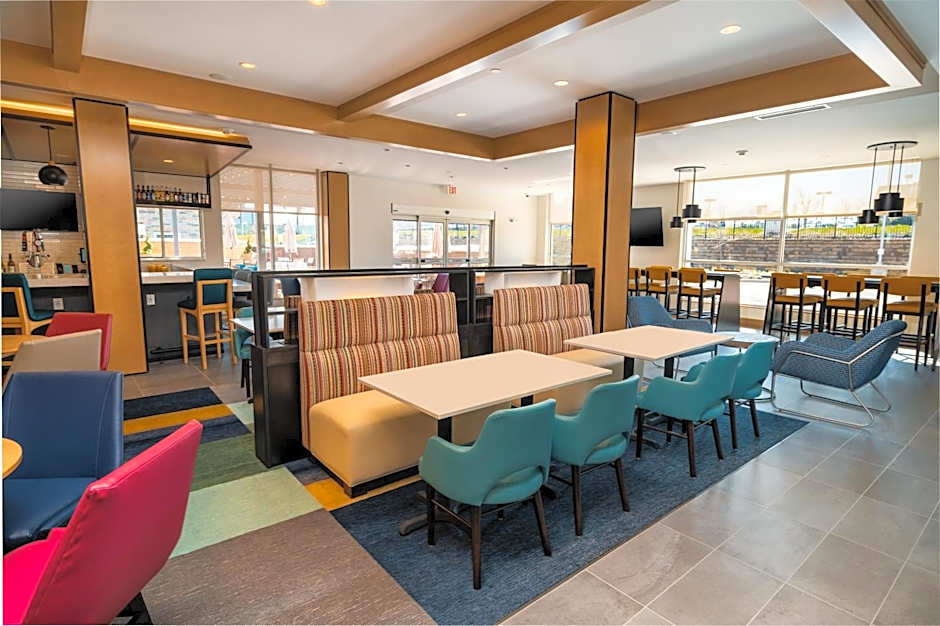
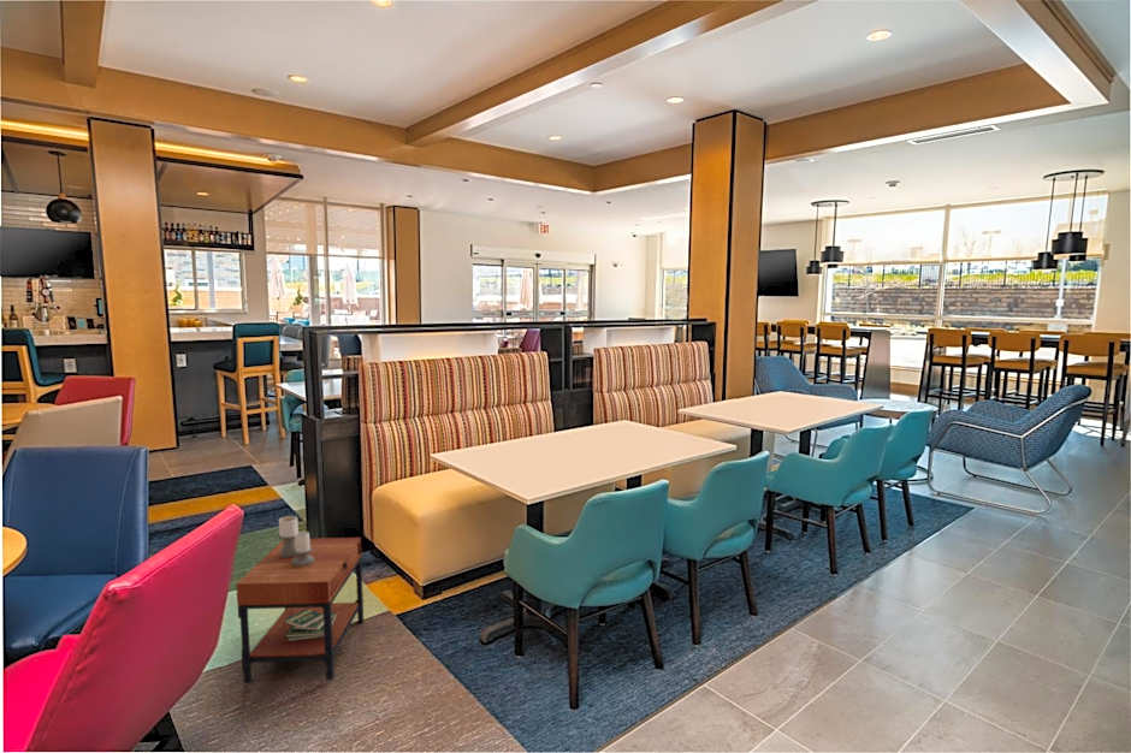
+ side table [235,515,365,684]
